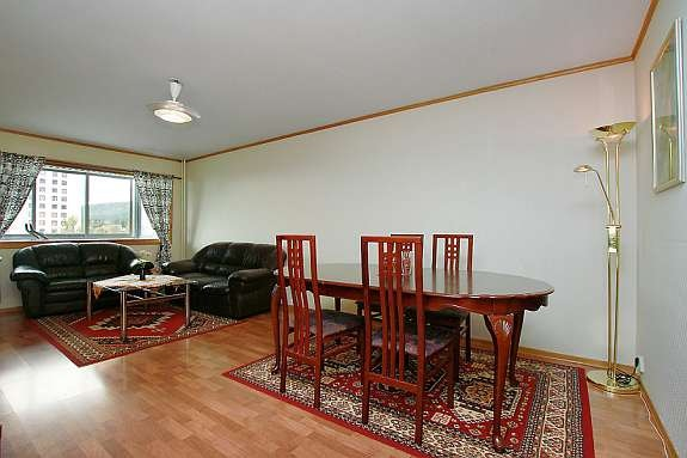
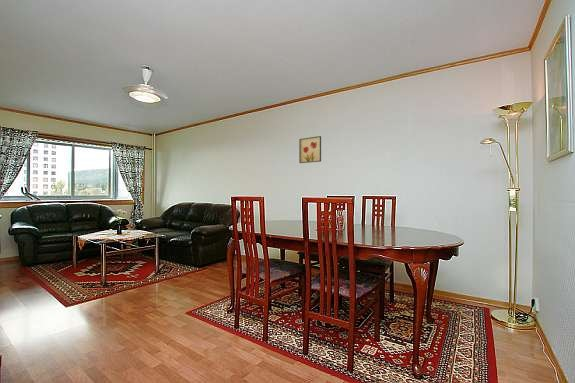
+ wall art [298,135,322,164]
